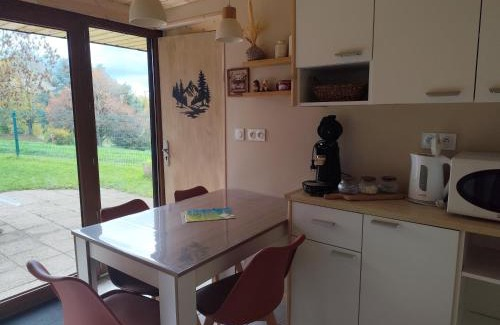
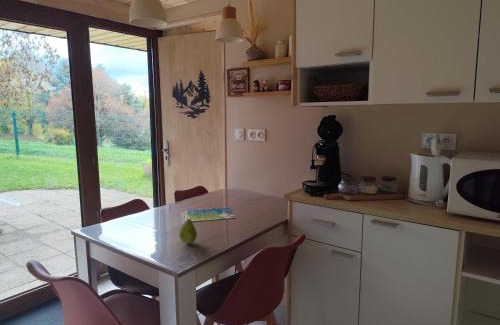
+ fruit [178,218,198,245]
